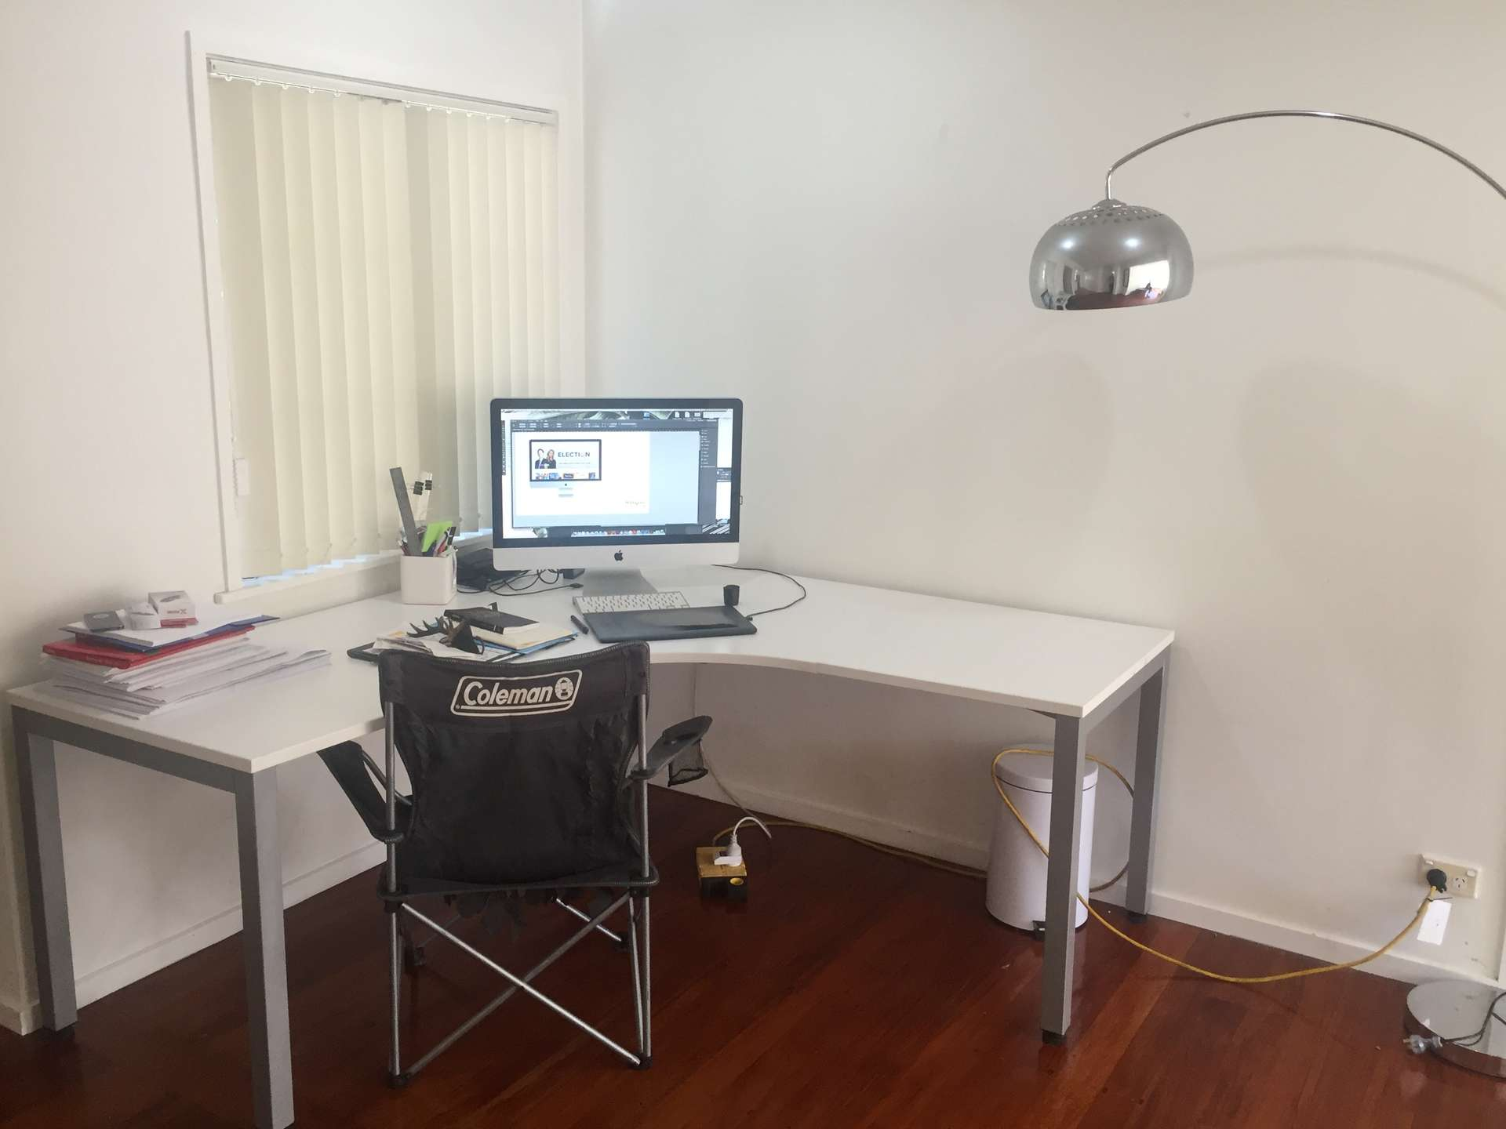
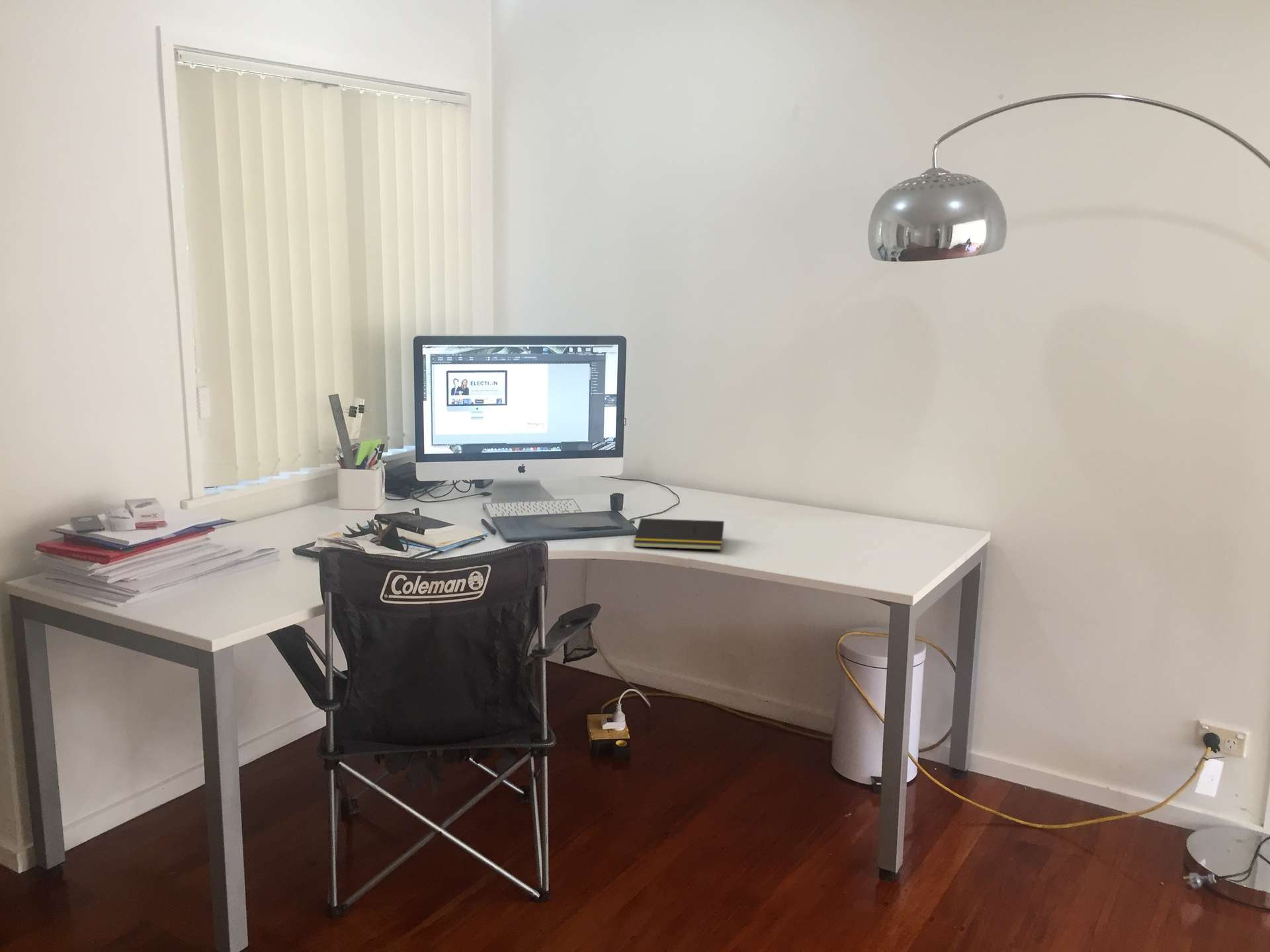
+ notepad [633,518,725,551]
